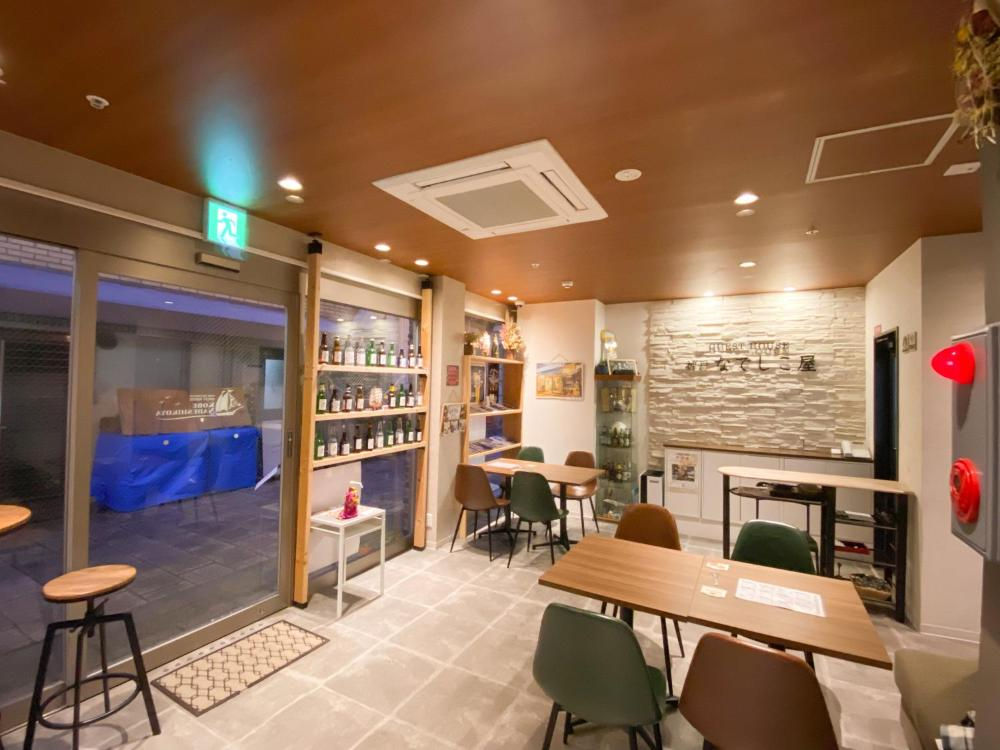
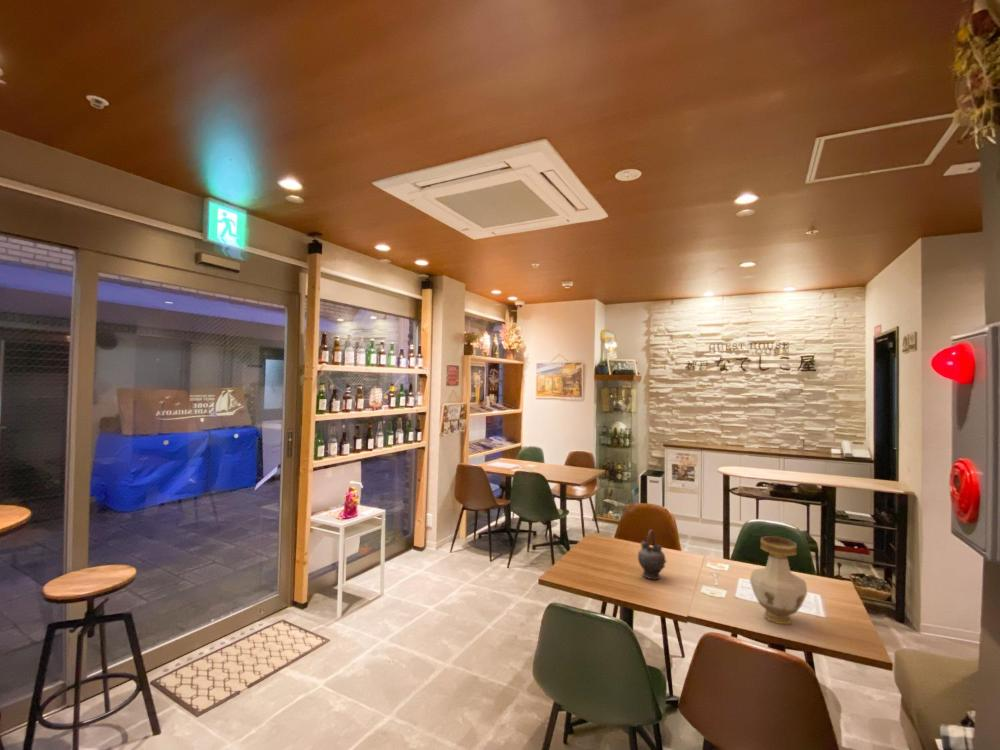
+ vase [749,535,808,626]
+ teapot [637,529,668,580]
